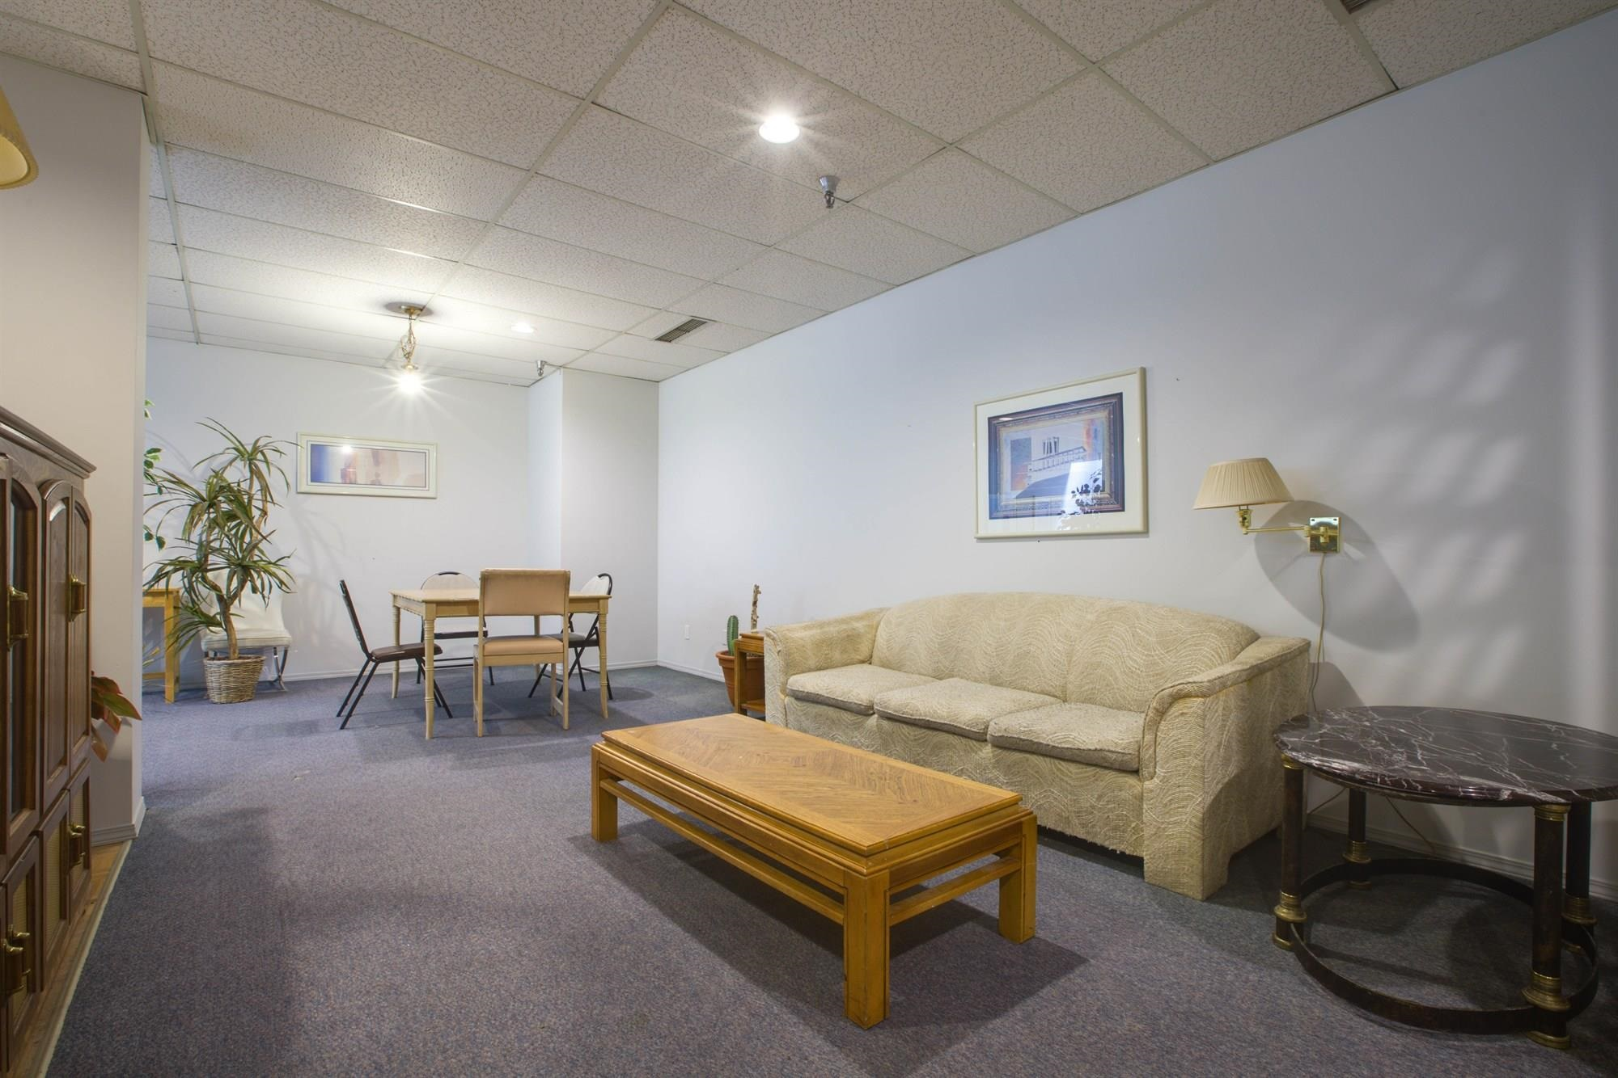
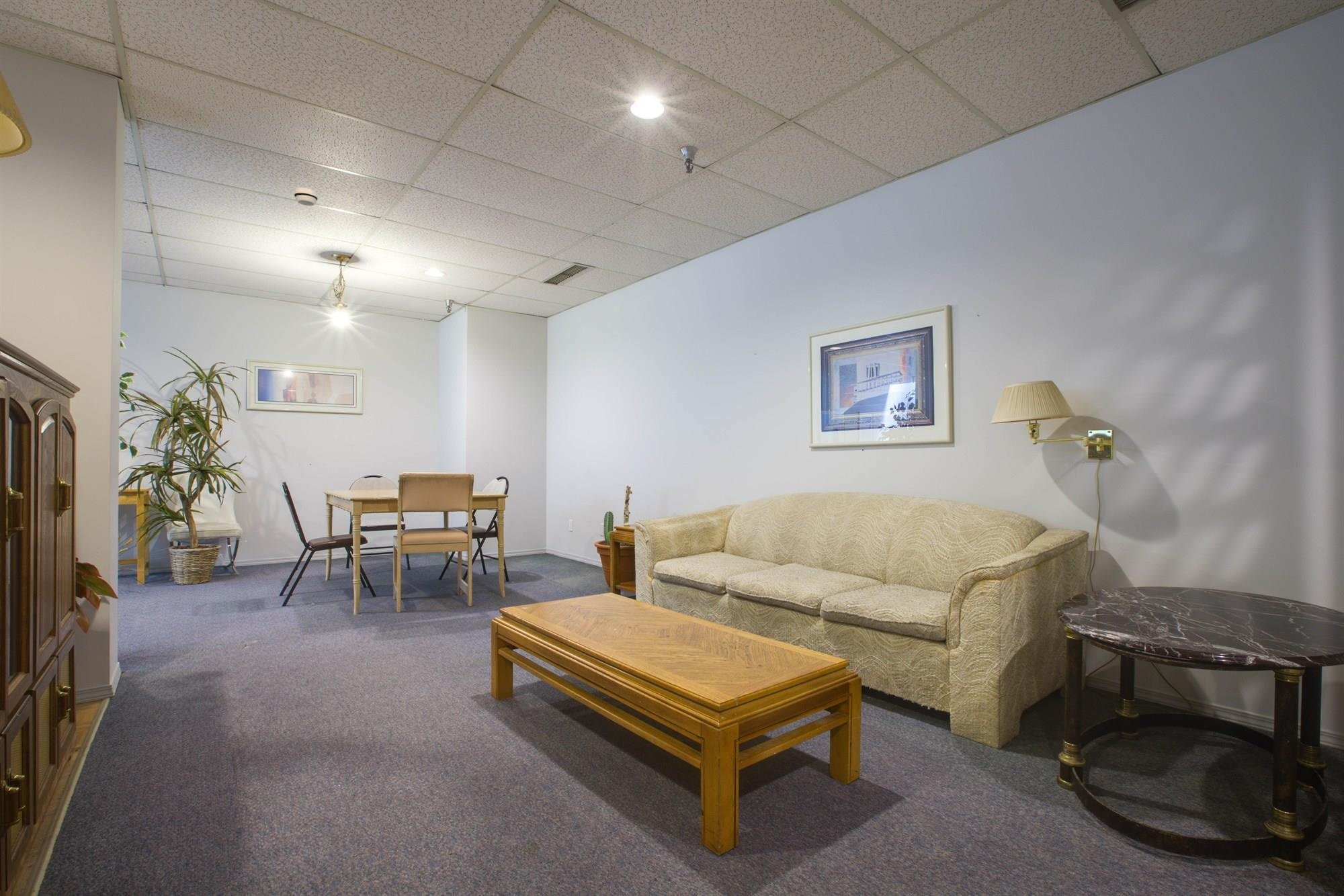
+ smoke detector [294,187,319,206]
